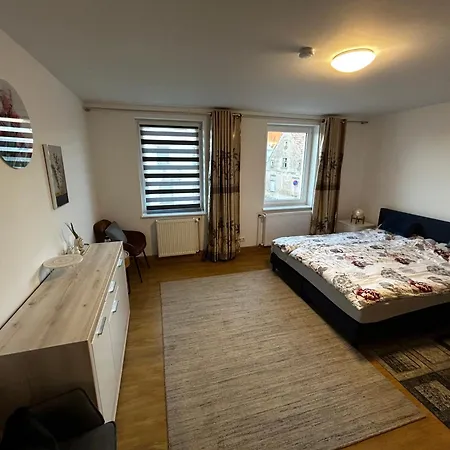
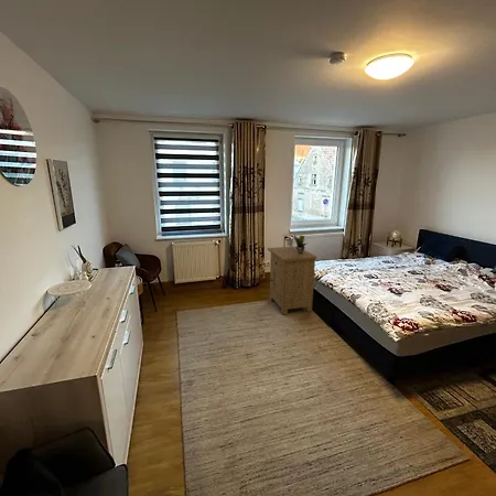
+ nightstand [267,246,317,316]
+ potted plant [288,235,308,254]
